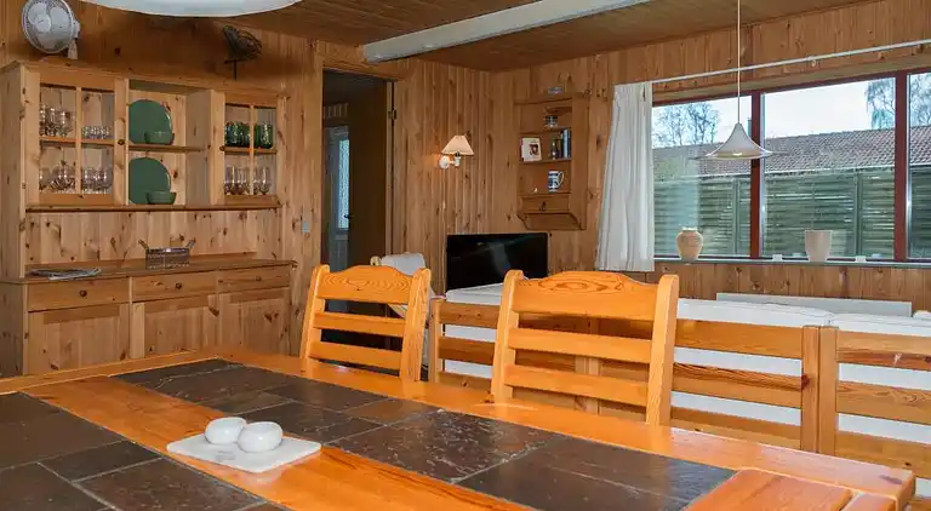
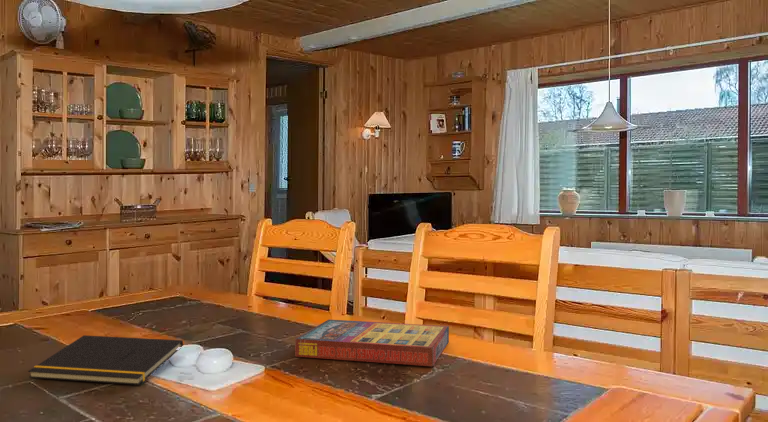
+ notepad [27,334,184,386]
+ game compilation box [294,319,450,367]
